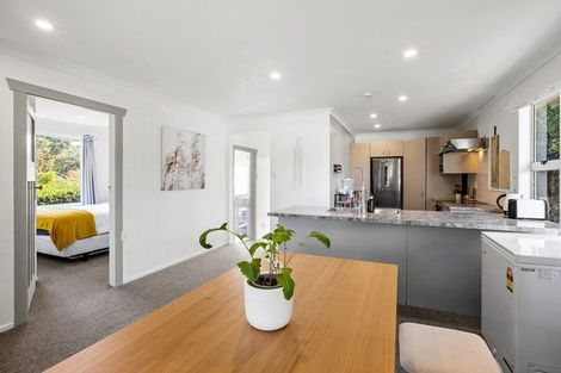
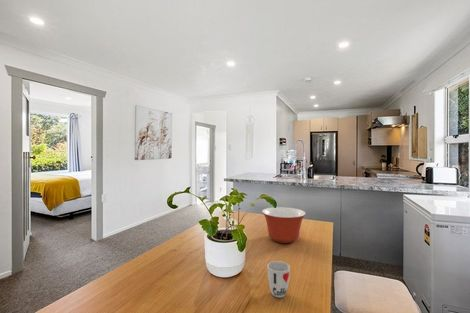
+ cup [266,260,291,299]
+ mixing bowl [261,206,307,244]
